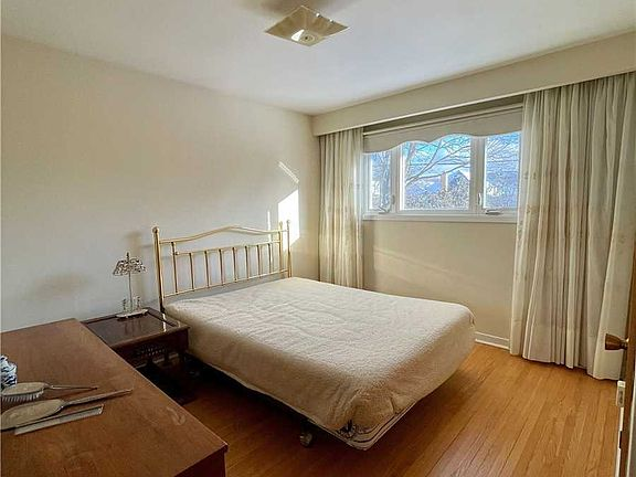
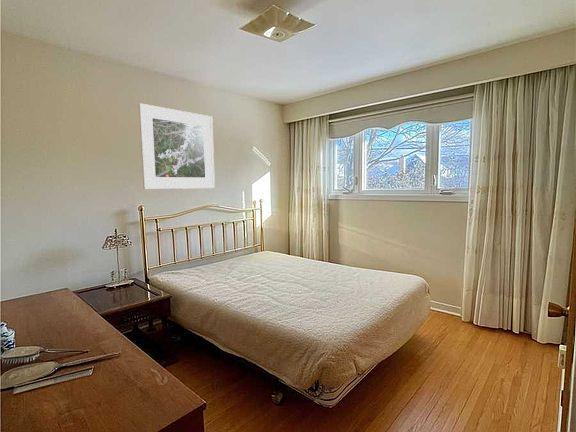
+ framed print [138,102,216,190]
